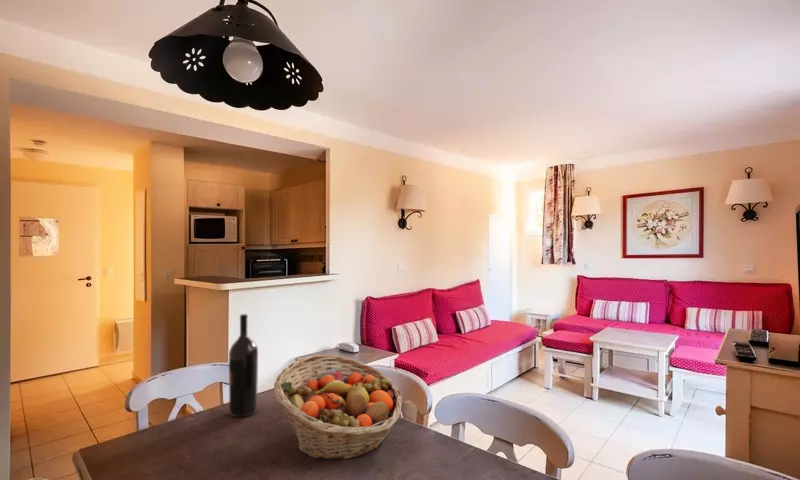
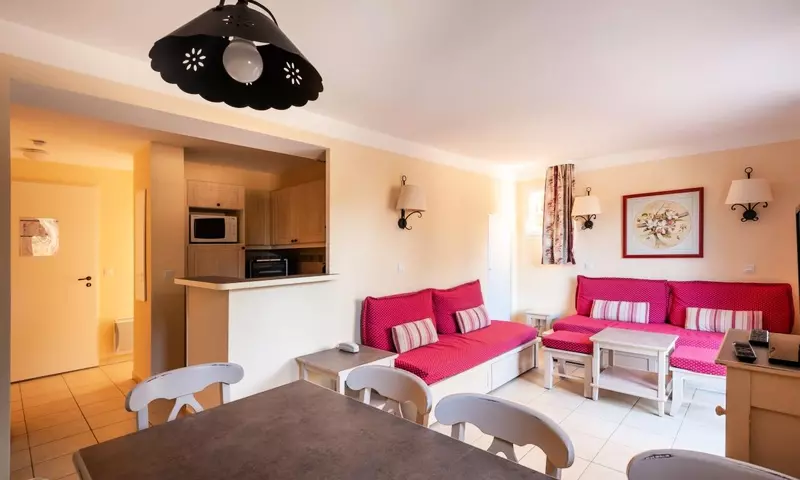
- wine bottle [228,313,259,418]
- fruit basket [273,354,403,461]
